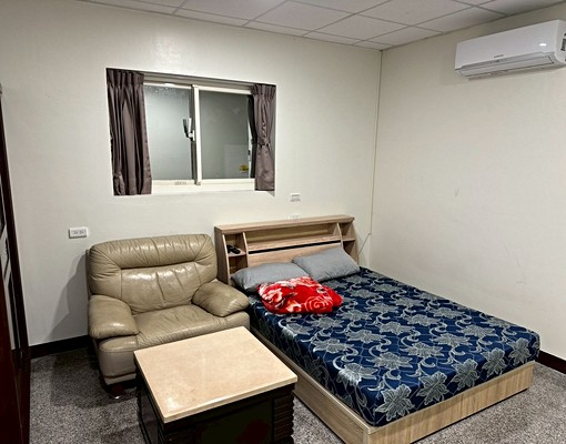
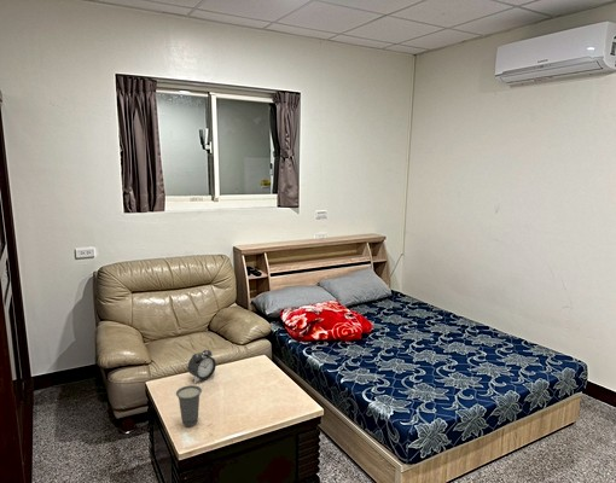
+ cup [175,384,203,429]
+ alarm clock [187,349,217,384]
